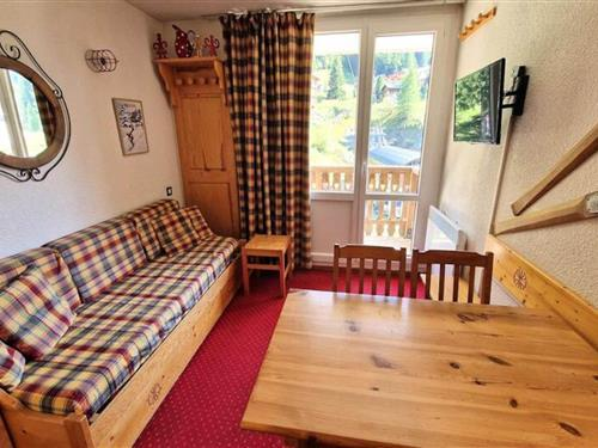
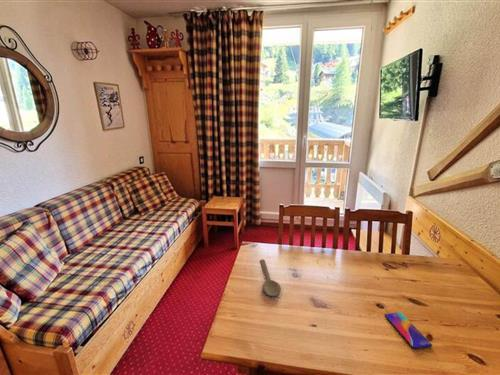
+ wooden spoon [259,258,282,297]
+ smartphone [384,312,433,350]
